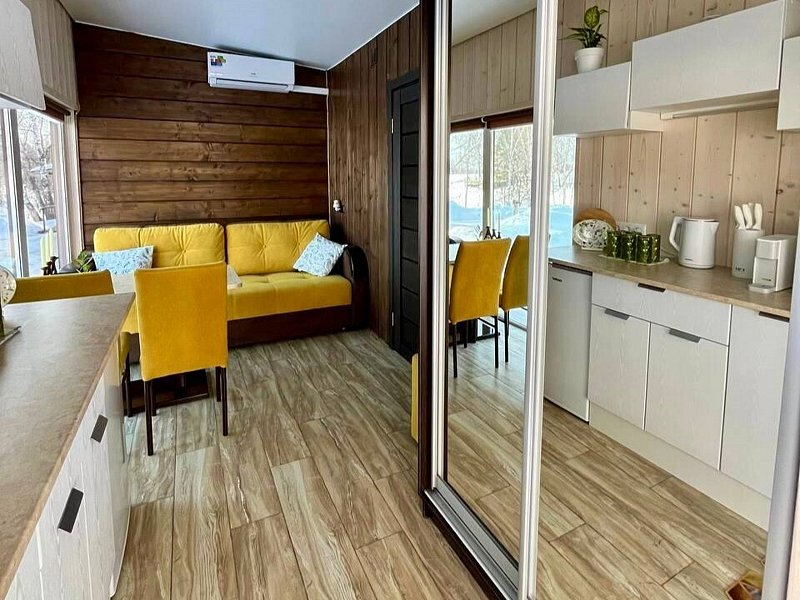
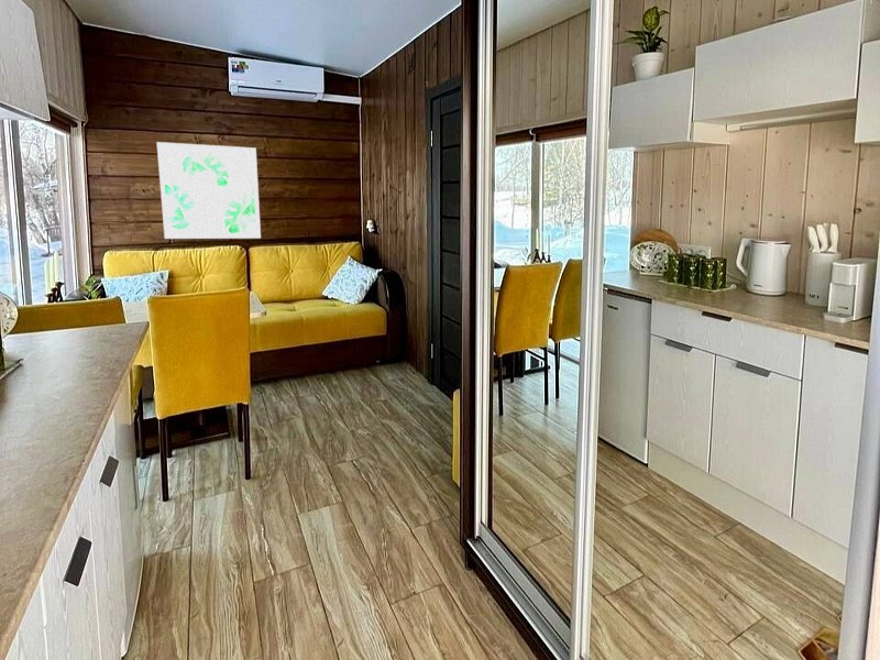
+ wall art [156,141,262,240]
